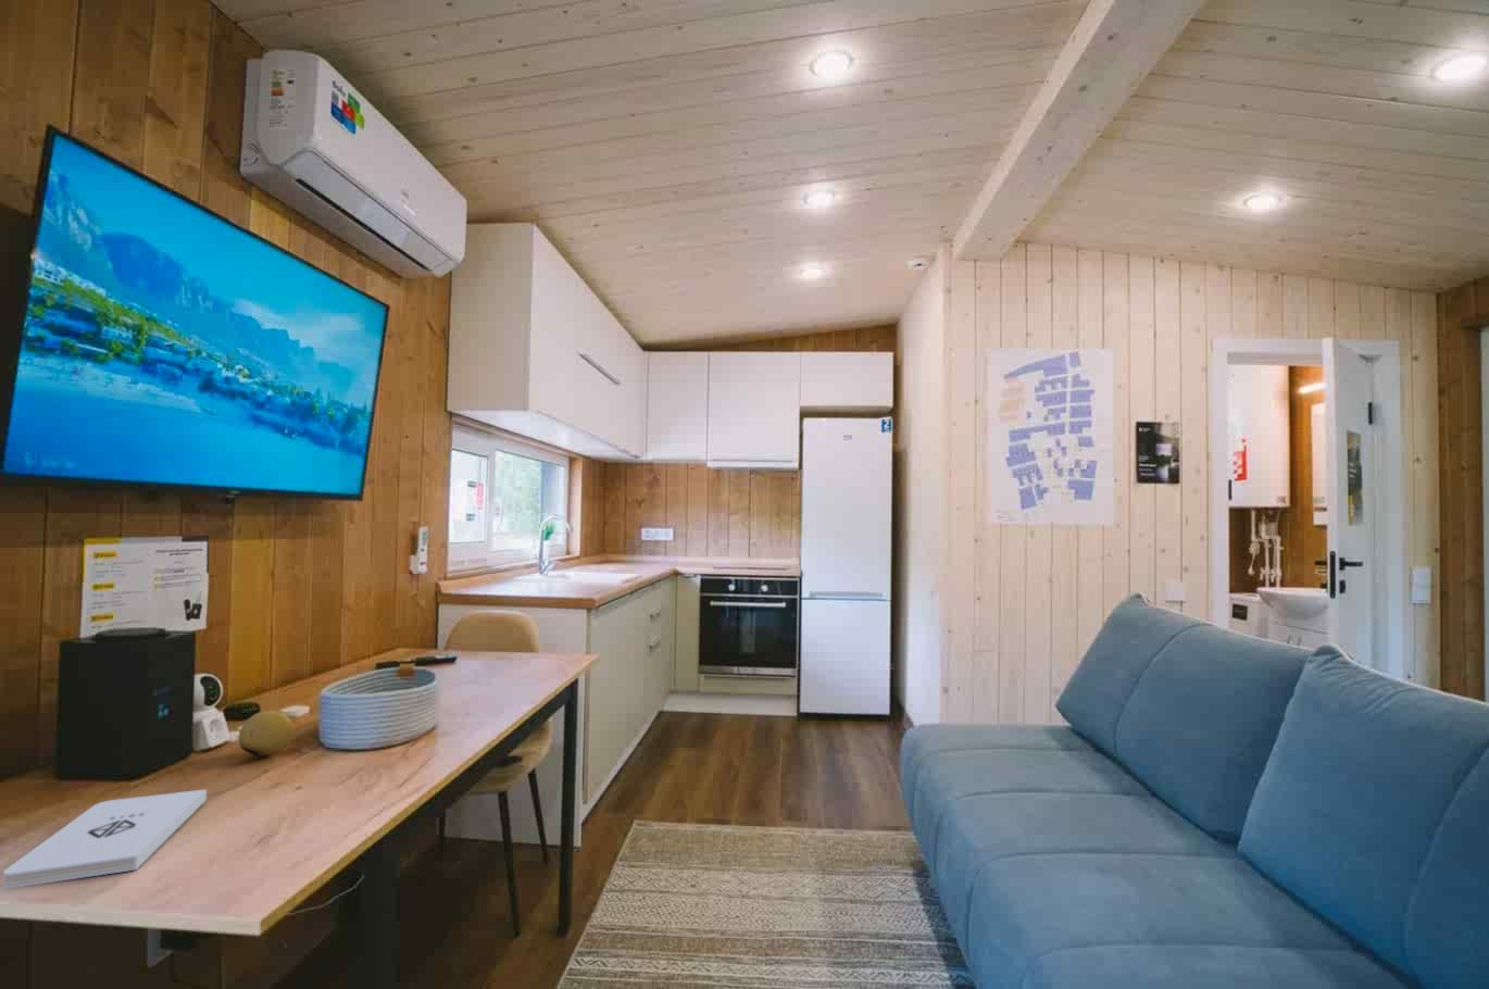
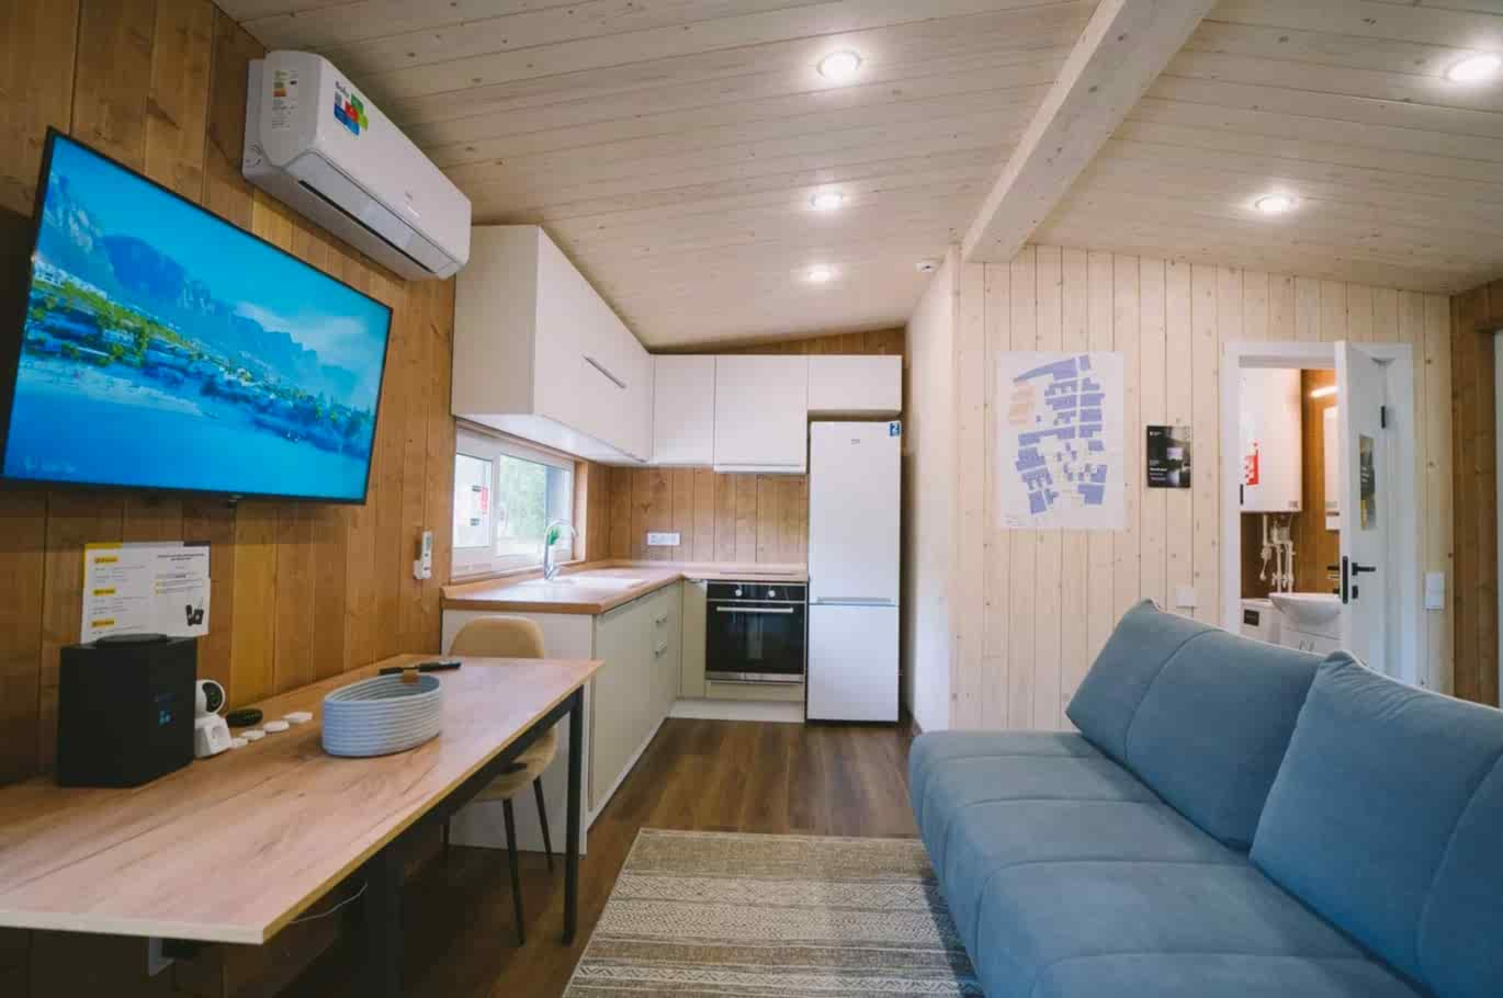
- notepad [2,788,208,889]
- fruit [238,710,295,757]
